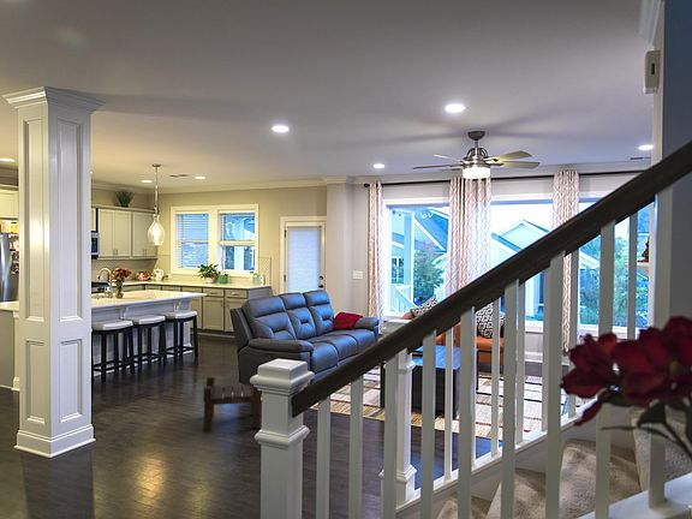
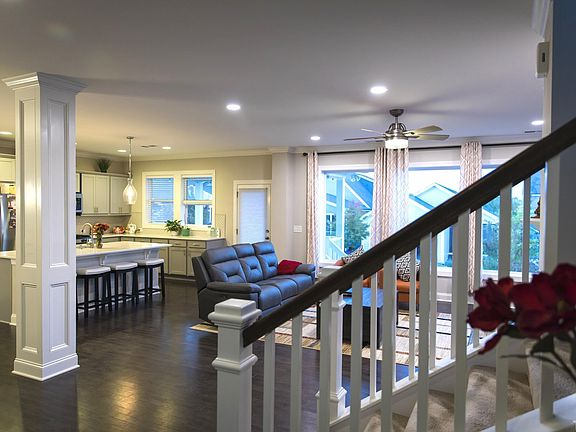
- stool [202,374,262,432]
